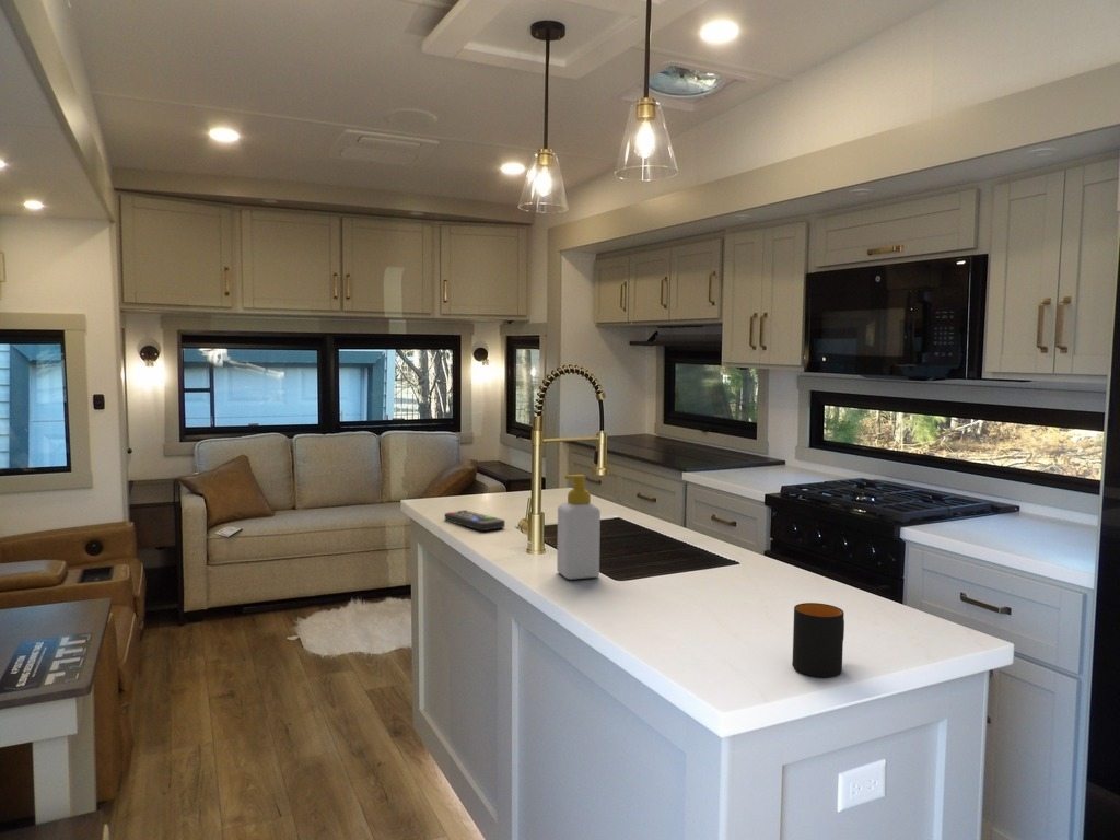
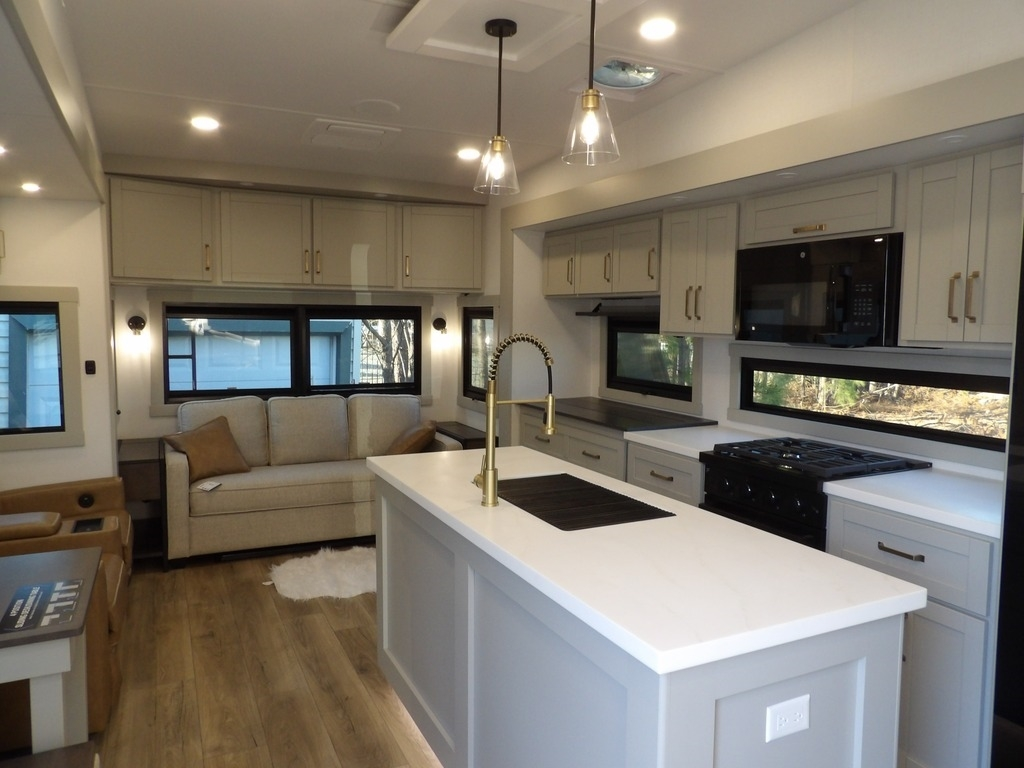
- mug [792,602,845,678]
- remote control [444,509,506,532]
- soap bottle [556,474,602,581]
